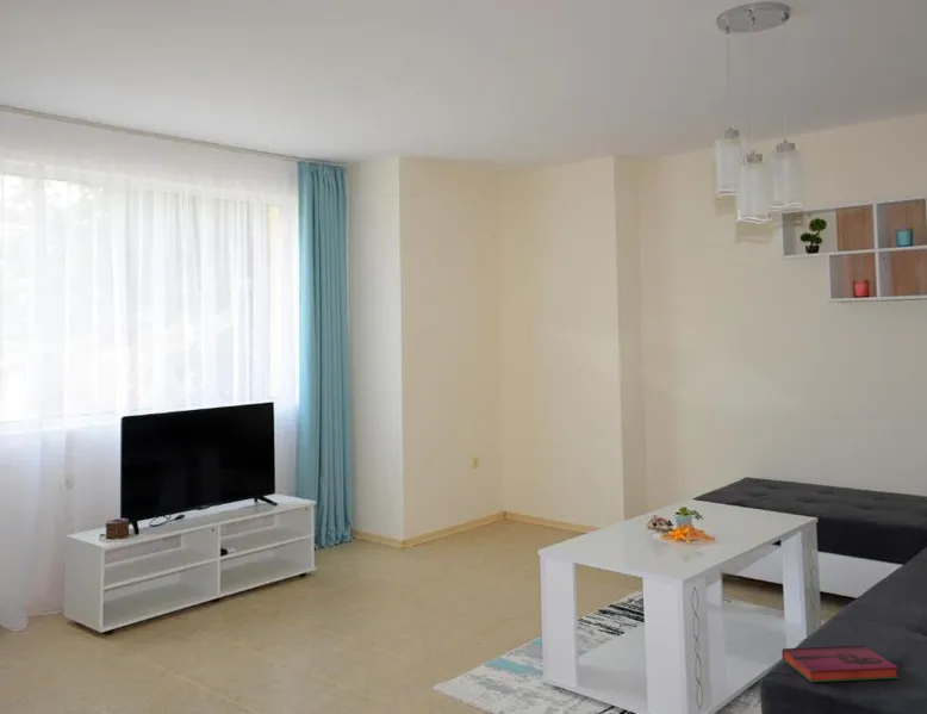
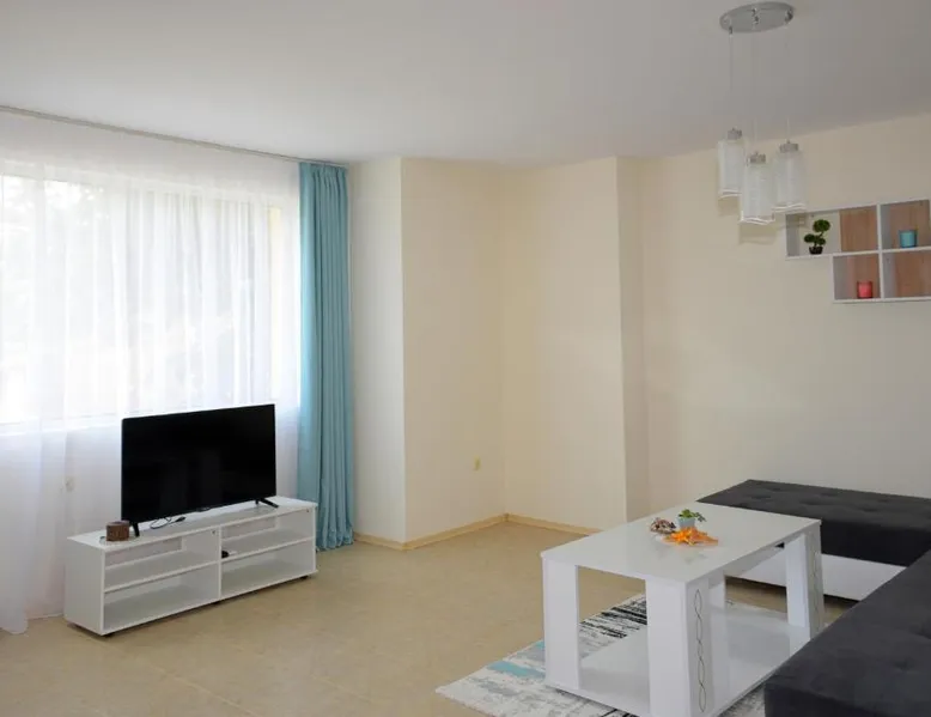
- hardback book [782,645,900,683]
